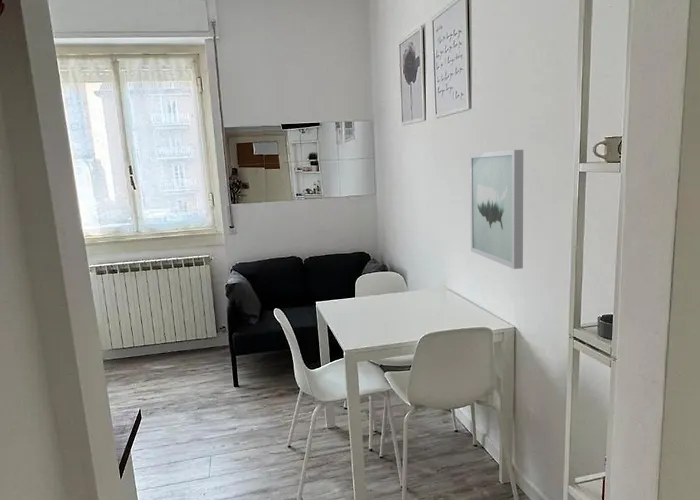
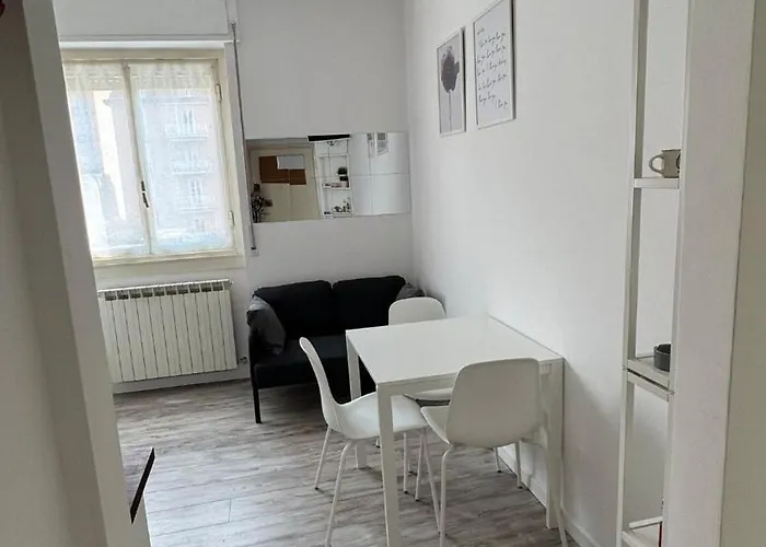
- wall art [469,149,524,270]
